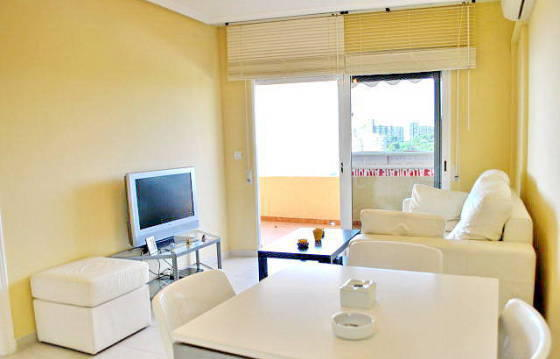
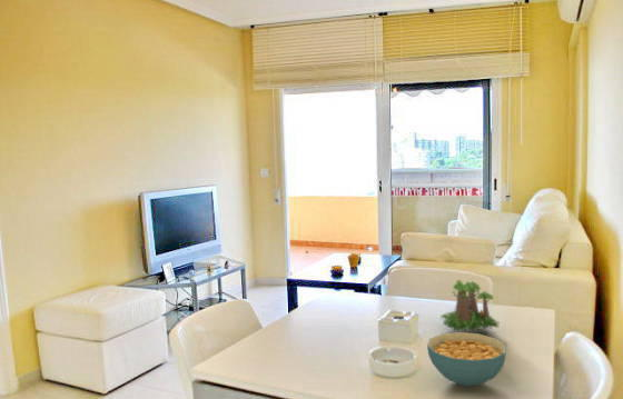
+ plant [439,266,502,333]
+ cereal bowl [426,331,507,388]
